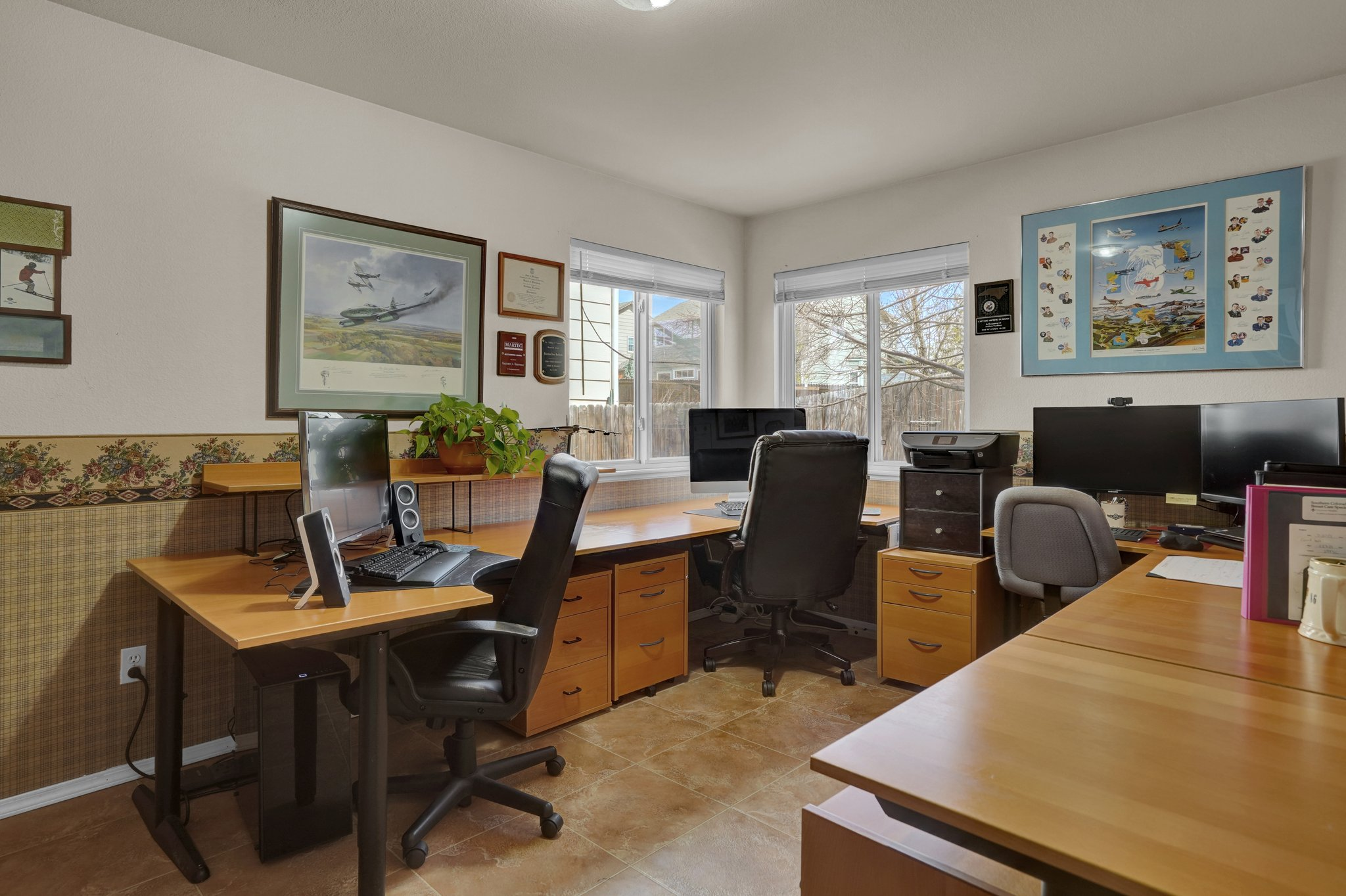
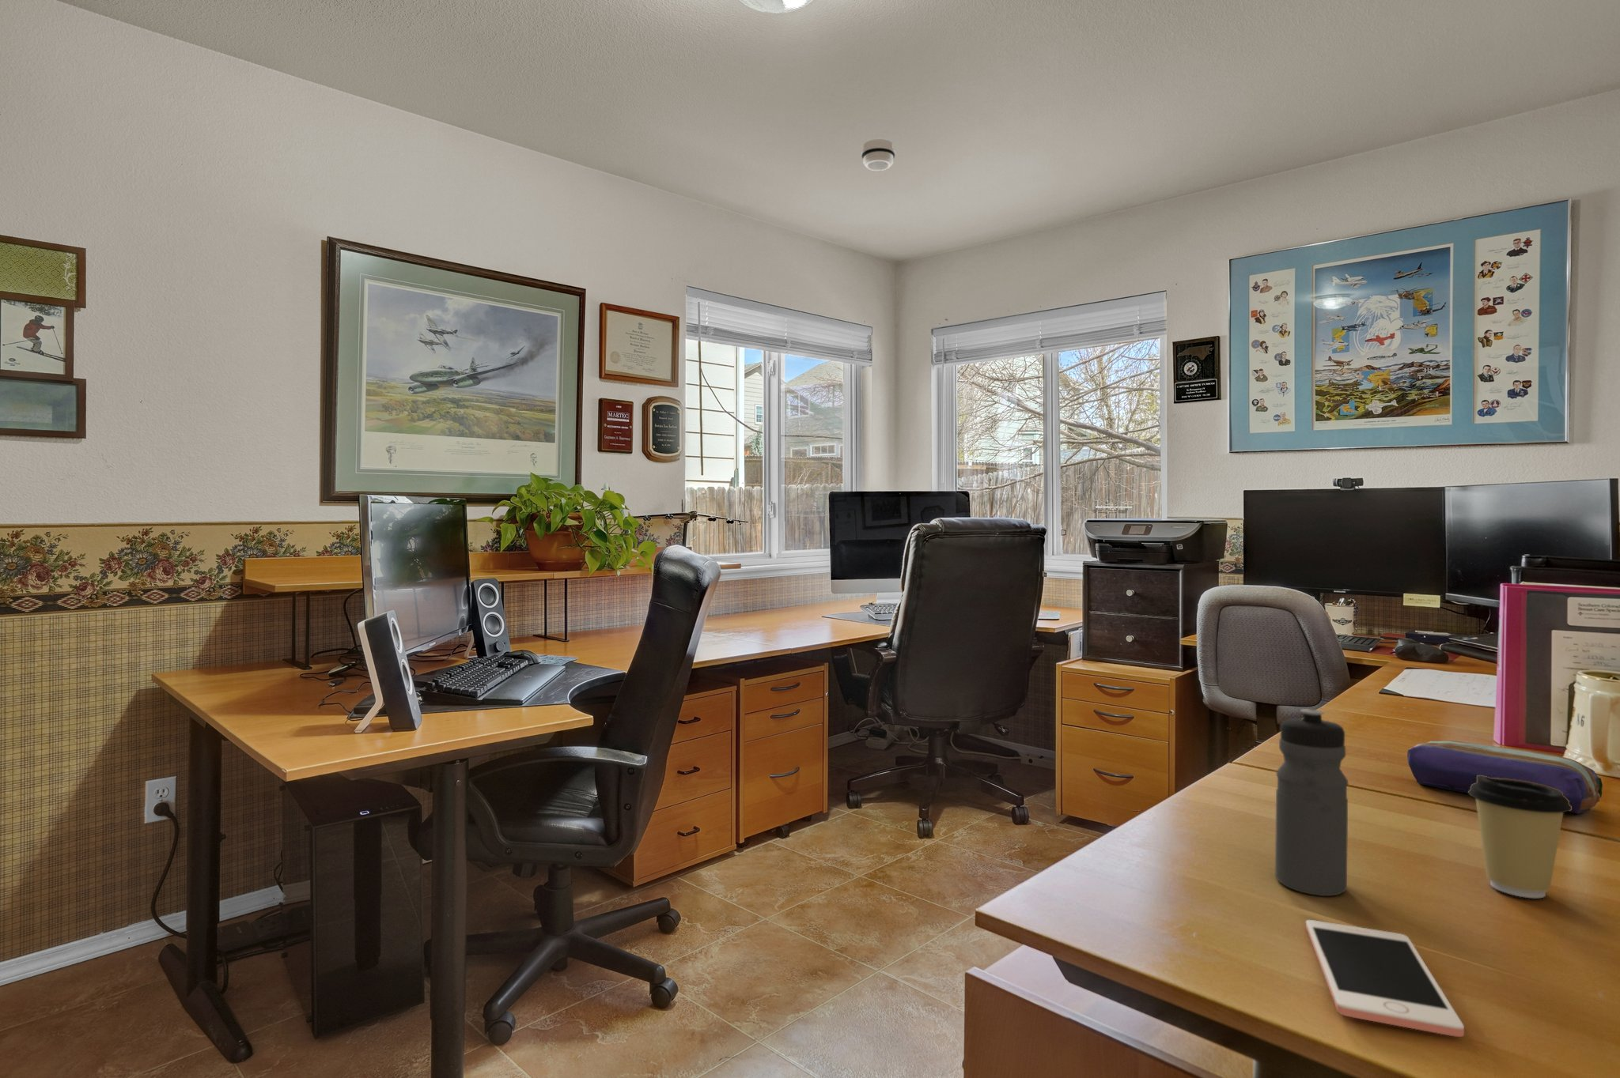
+ pencil case [1407,740,1603,815]
+ cell phone [1305,919,1465,1037]
+ water bottle [1275,709,1349,898]
+ coffee cup [1468,775,1572,899]
+ smoke detector [861,138,897,172]
